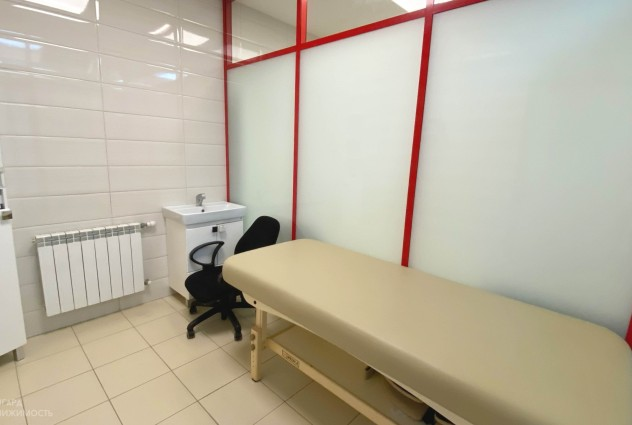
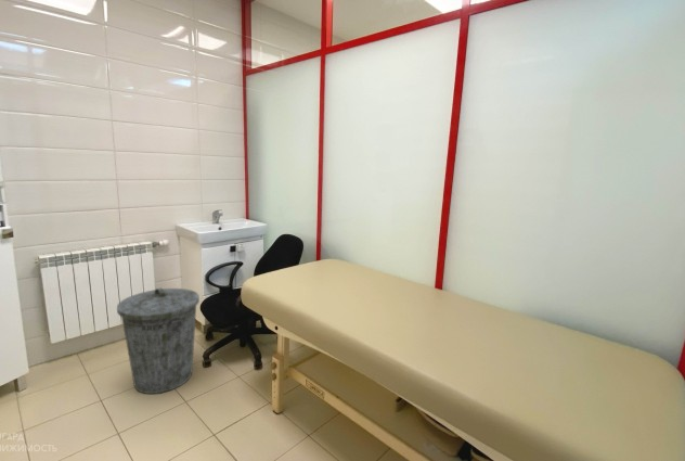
+ trash can [116,286,201,395]
